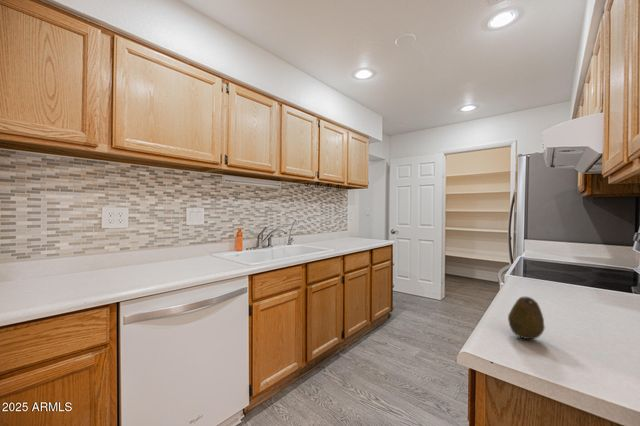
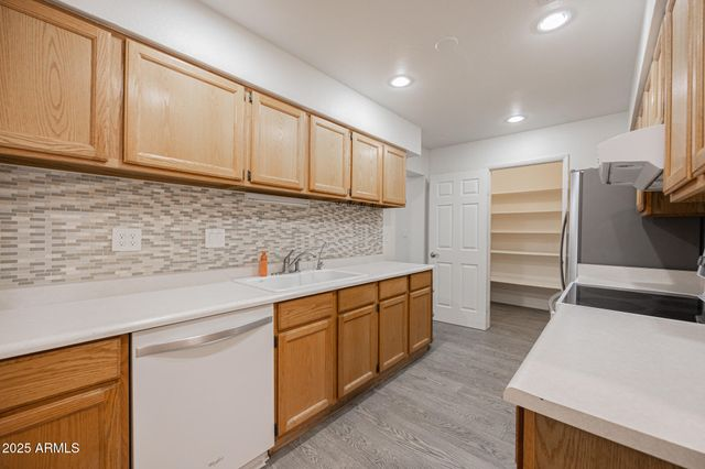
- fruit [507,296,546,340]
